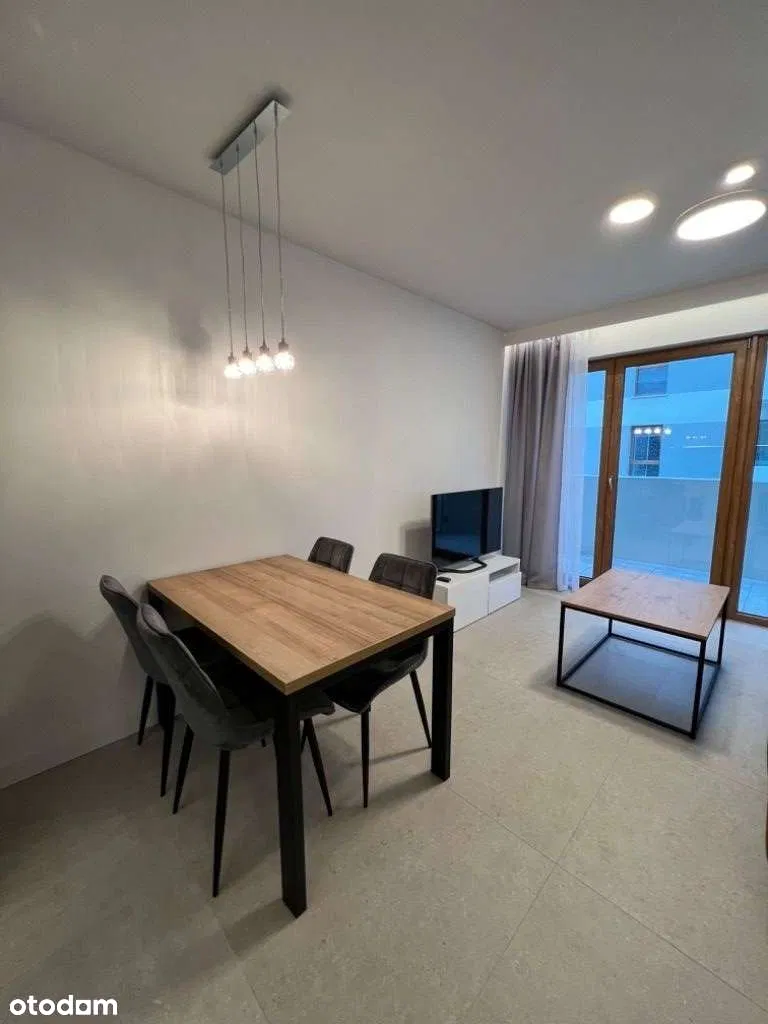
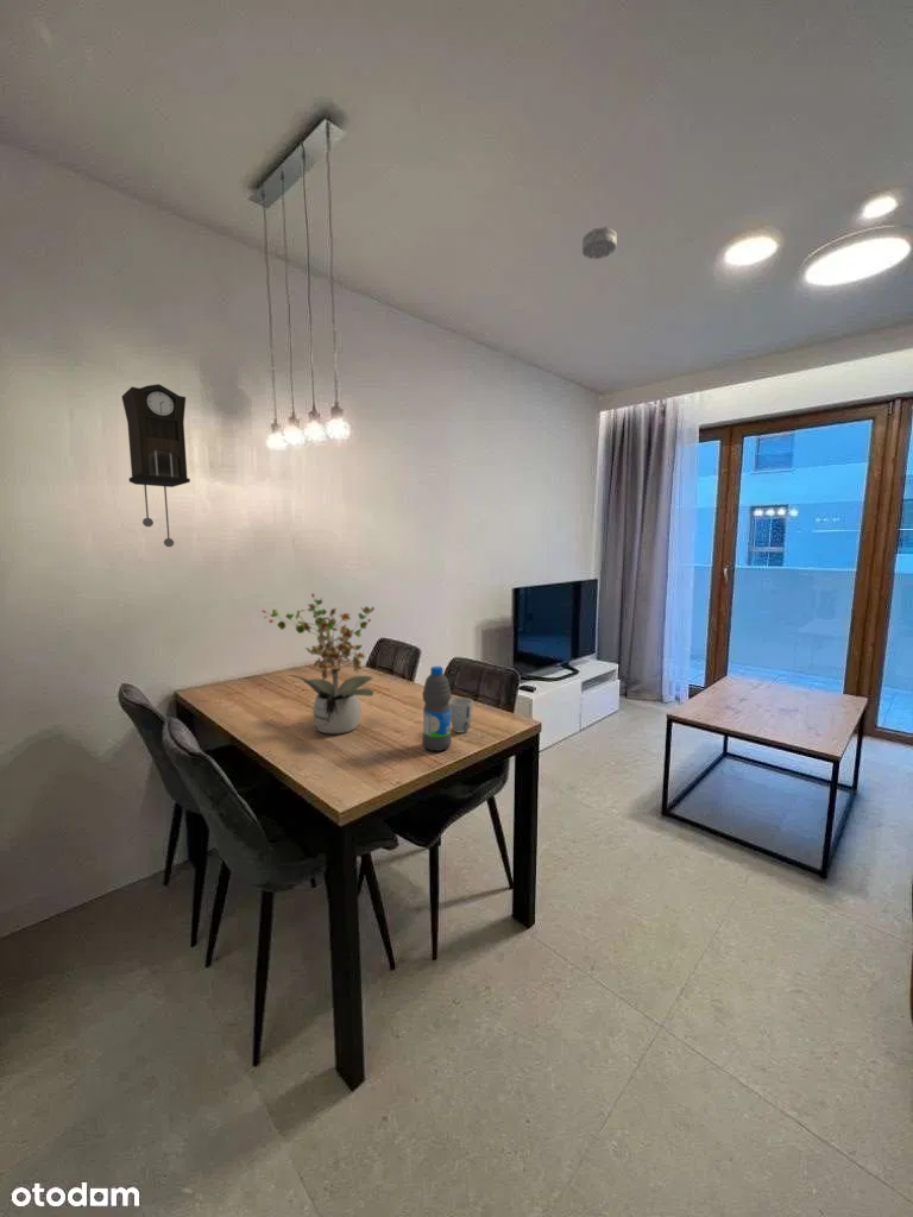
+ smoke detector [581,226,618,260]
+ pendulum clock [120,383,191,548]
+ water bottle [421,666,453,752]
+ potted plant [260,592,376,734]
+ cup [448,696,474,734]
